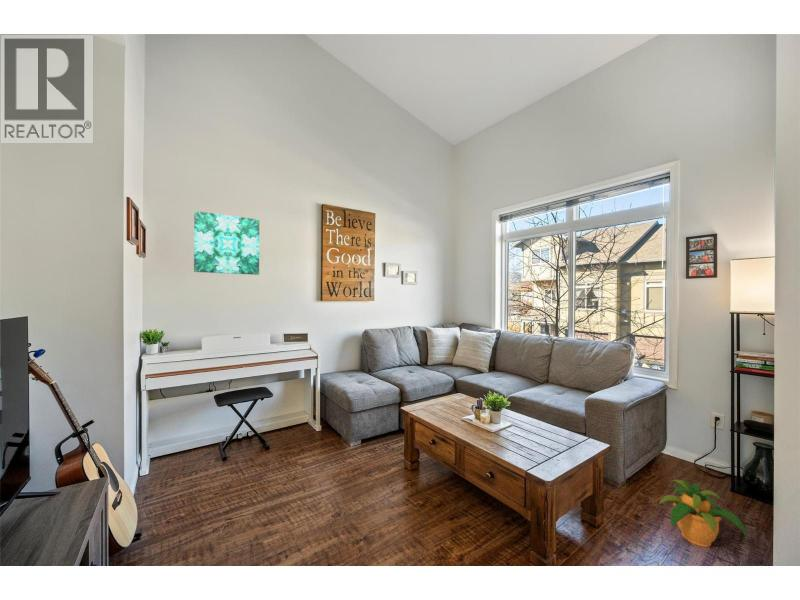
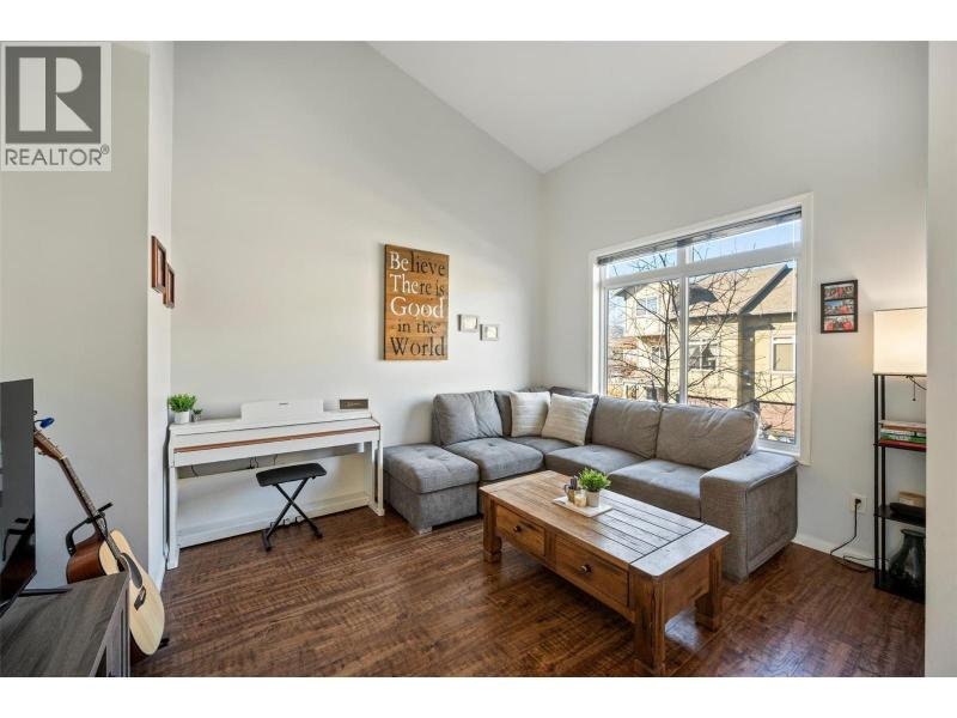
- wall art [193,210,260,276]
- potted plant [658,477,750,548]
